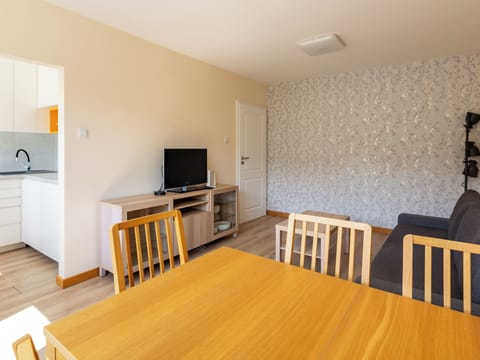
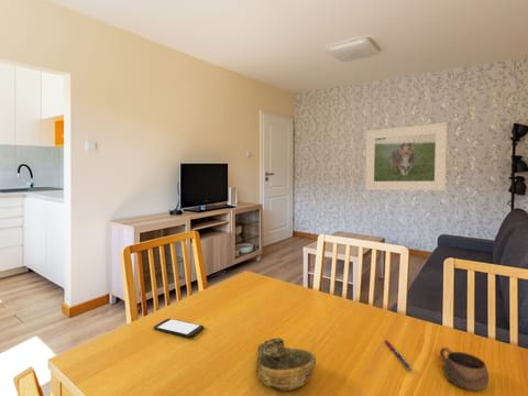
+ smartphone [153,318,205,338]
+ pen [383,339,415,372]
+ cup [439,346,490,392]
+ decorative bowl [256,337,317,392]
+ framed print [364,122,448,191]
